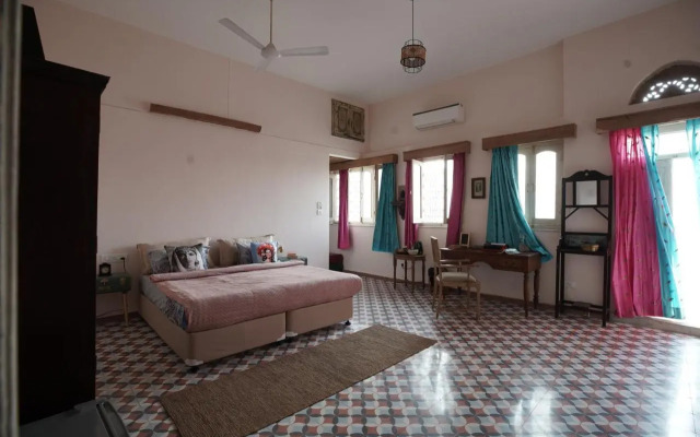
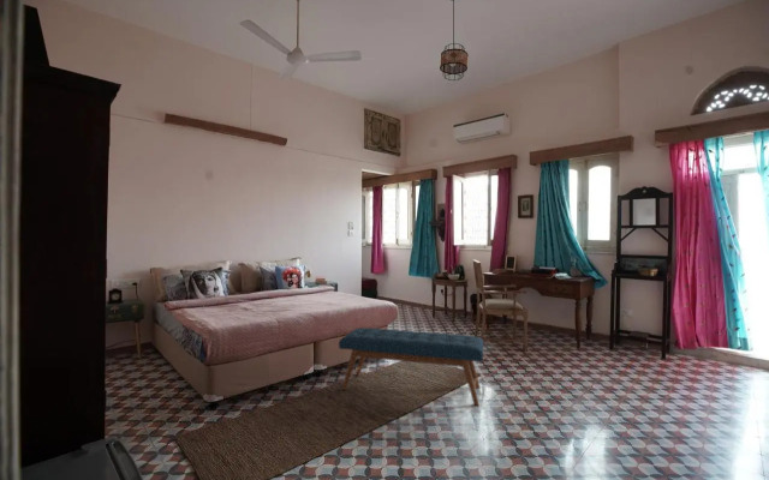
+ bench [338,326,484,407]
